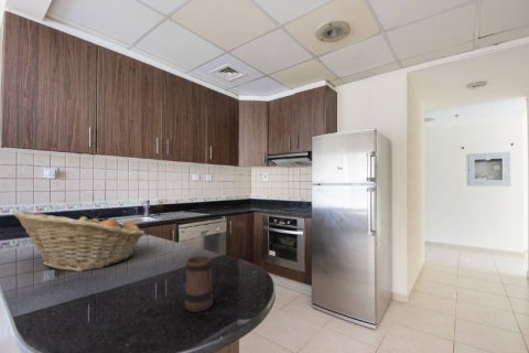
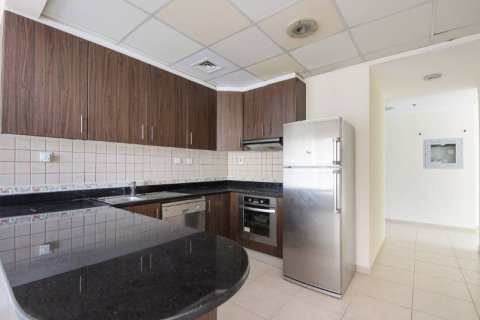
- fruit basket [12,211,147,272]
- mug [183,255,222,313]
